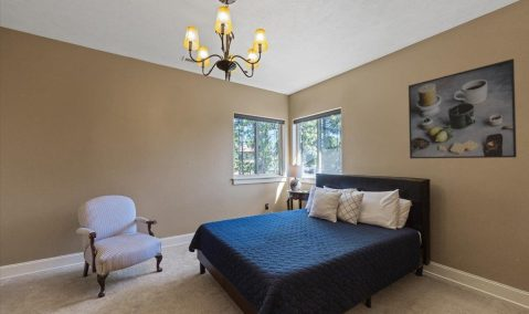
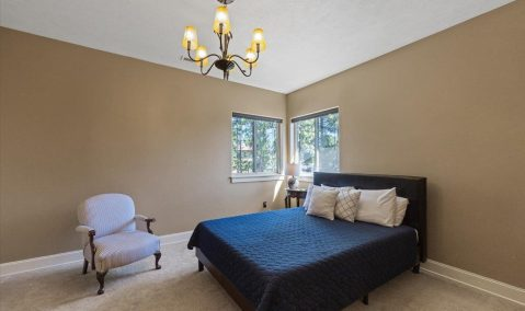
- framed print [408,57,518,159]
